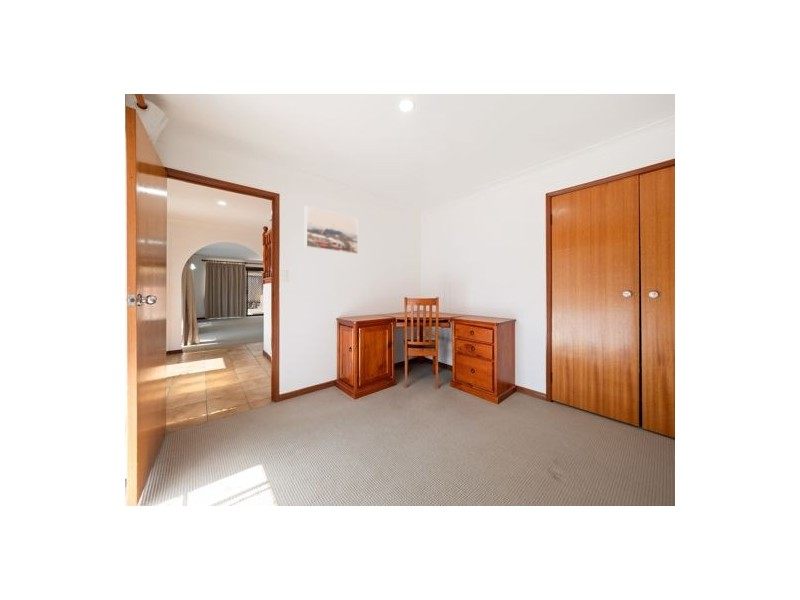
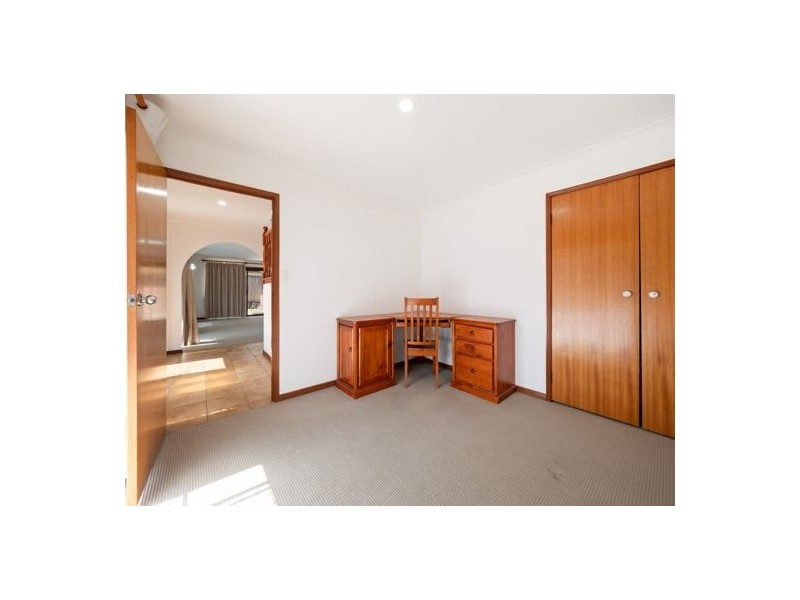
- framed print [304,205,359,255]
